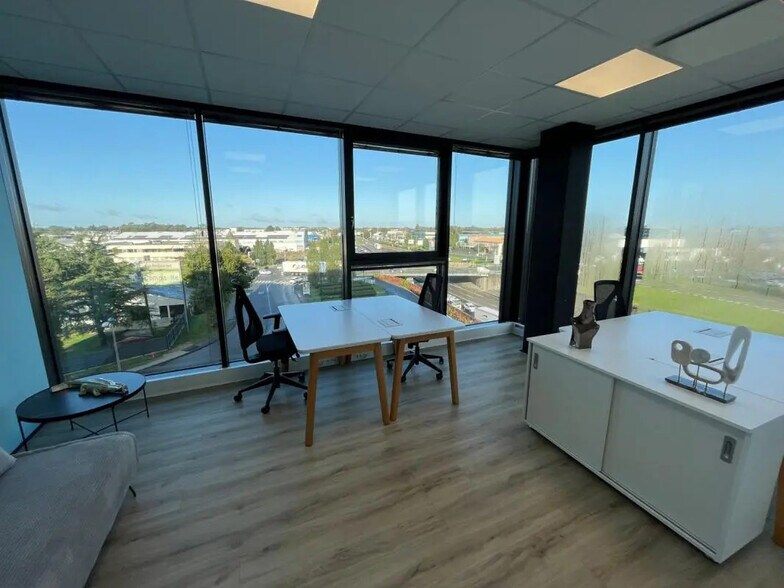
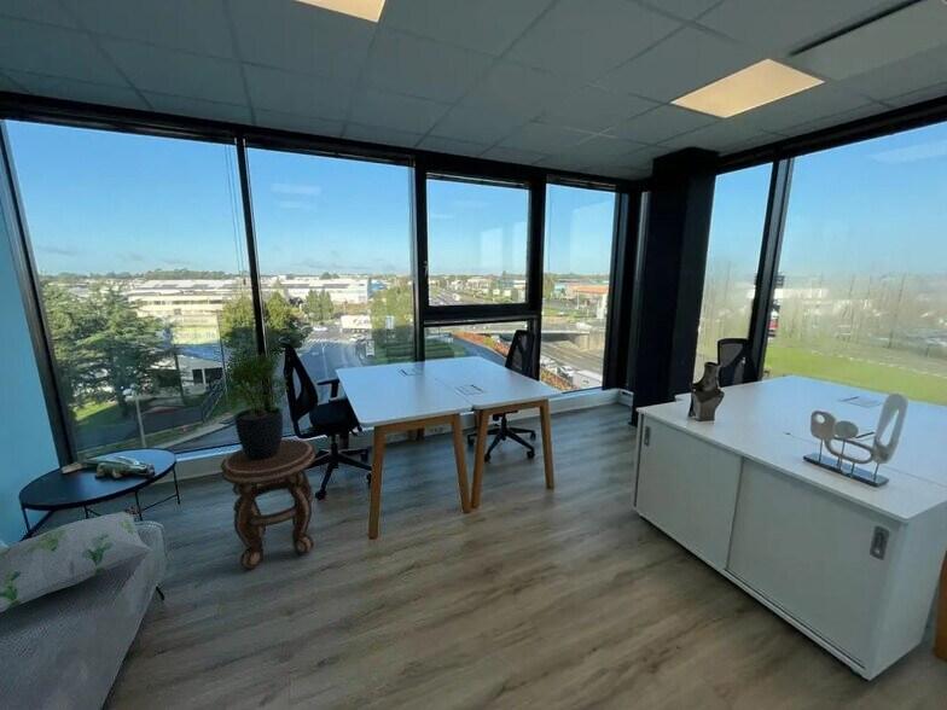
+ side table [219,437,316,571]
+ decorative pillow [0,504,155,613]
+ potted plant [216,351,290,460]
